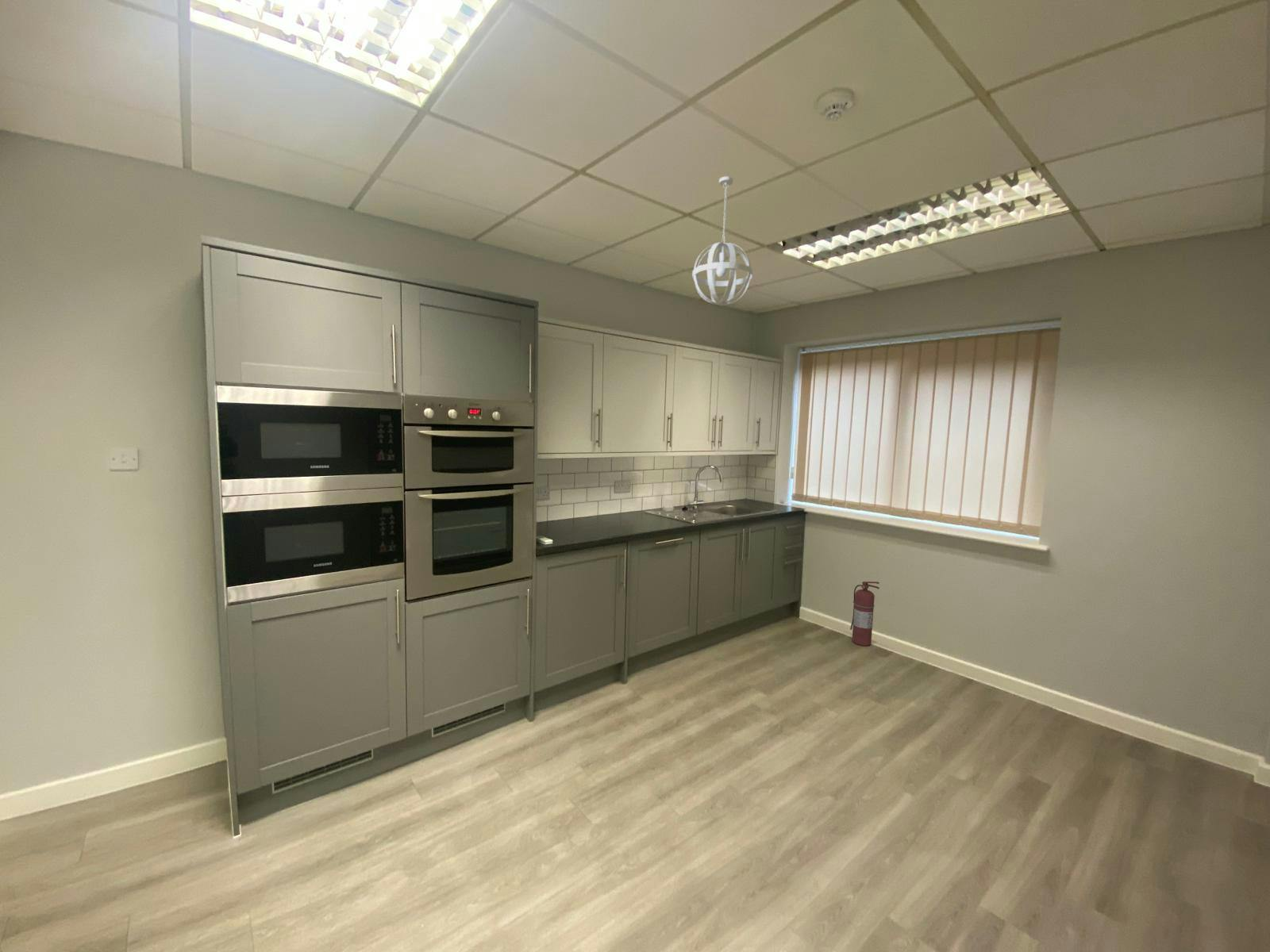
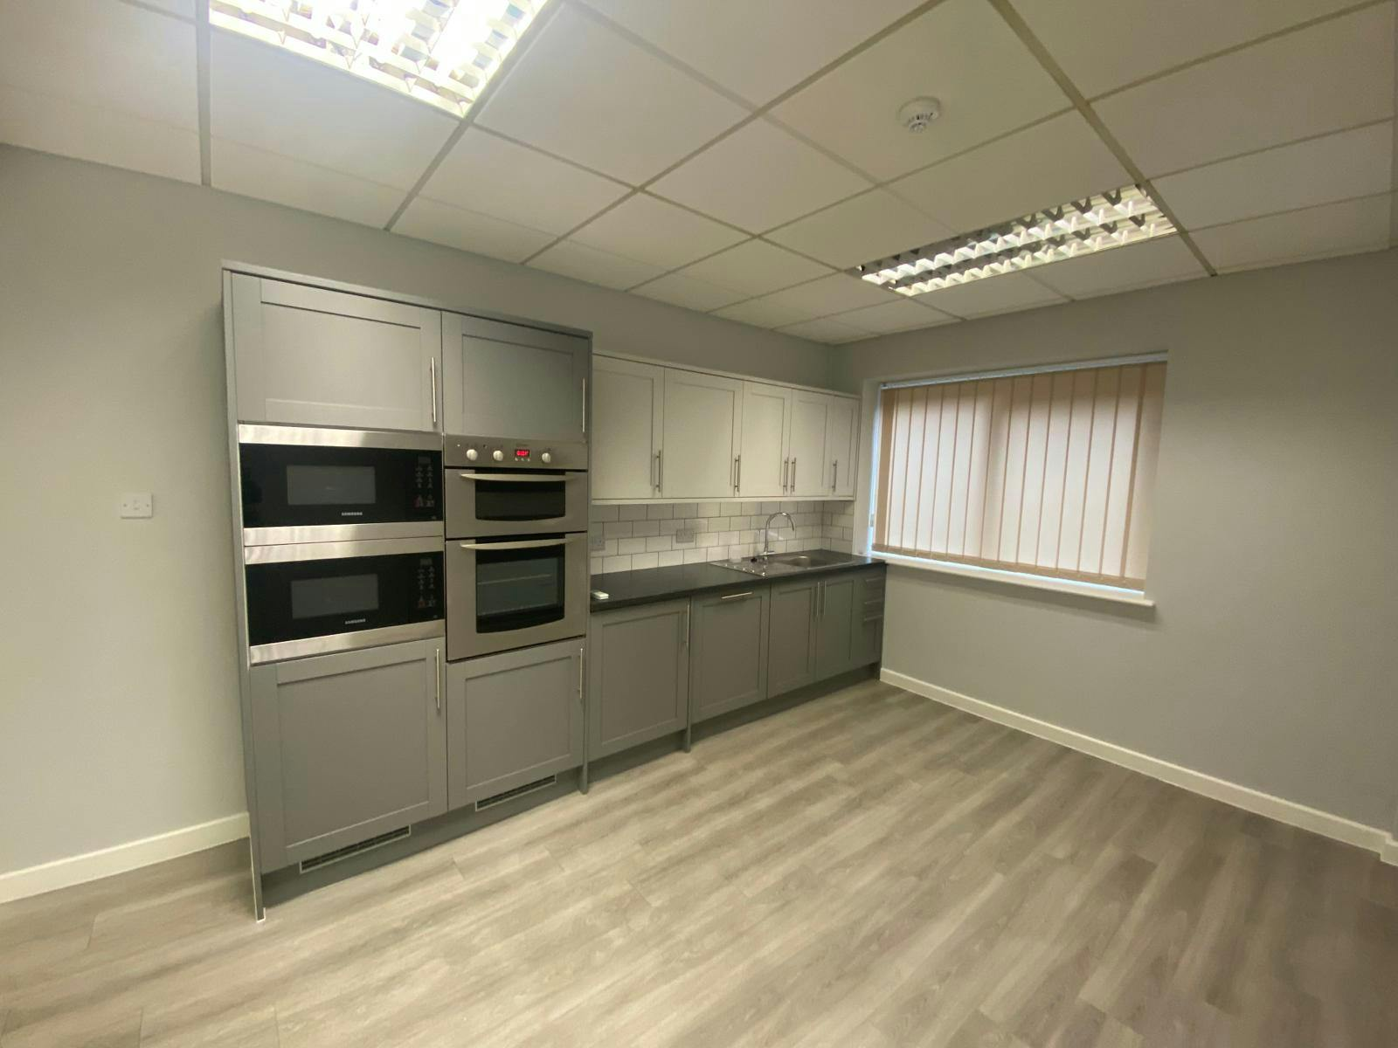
- pendant light [691,175,753,306]
- fire extinguisher [849,581,880,647]
